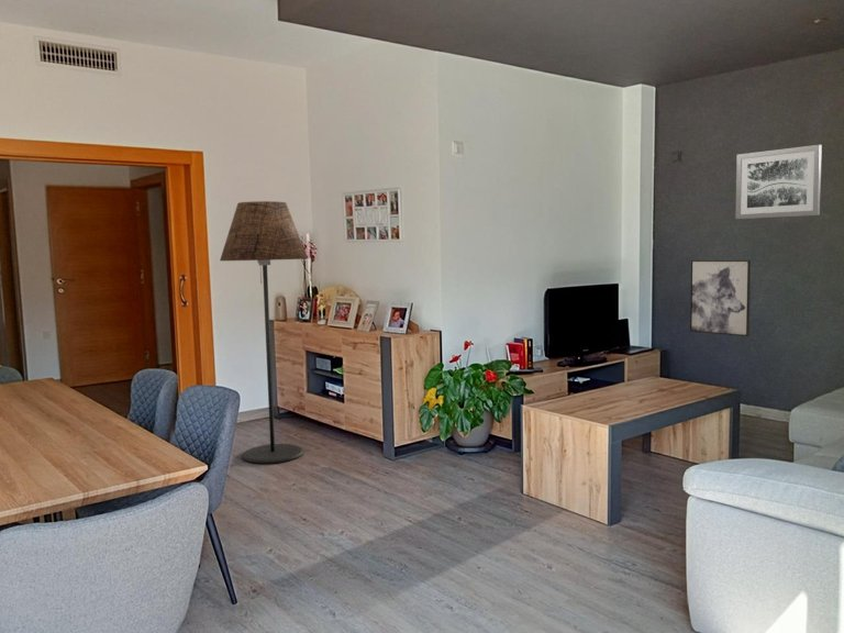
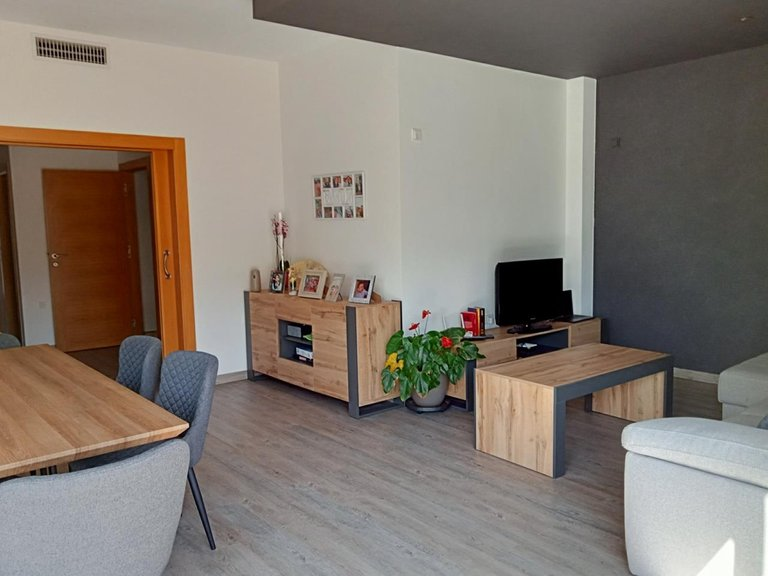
- wall art [689,259,752,337]
- wall art [734,144,823,220]
- floor lamp [219,200,309,465]
